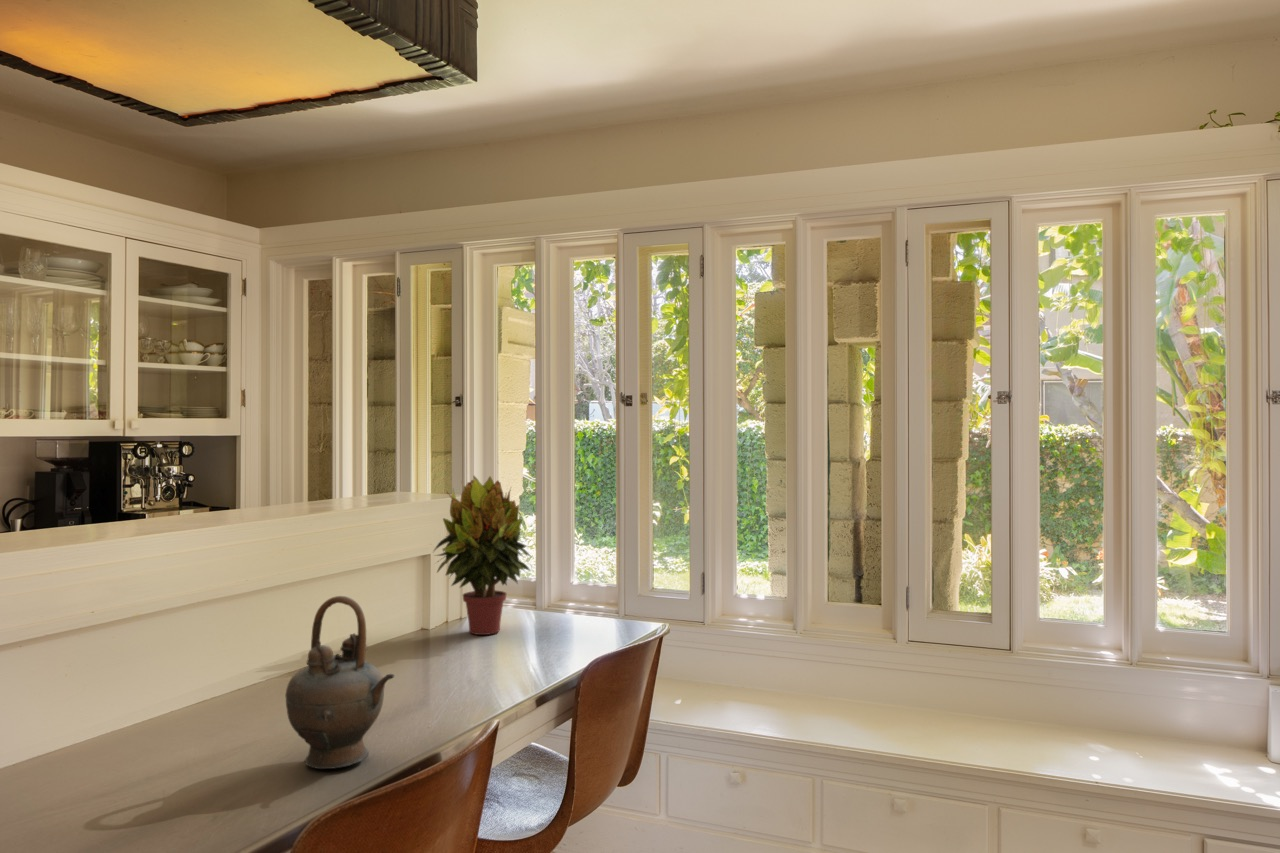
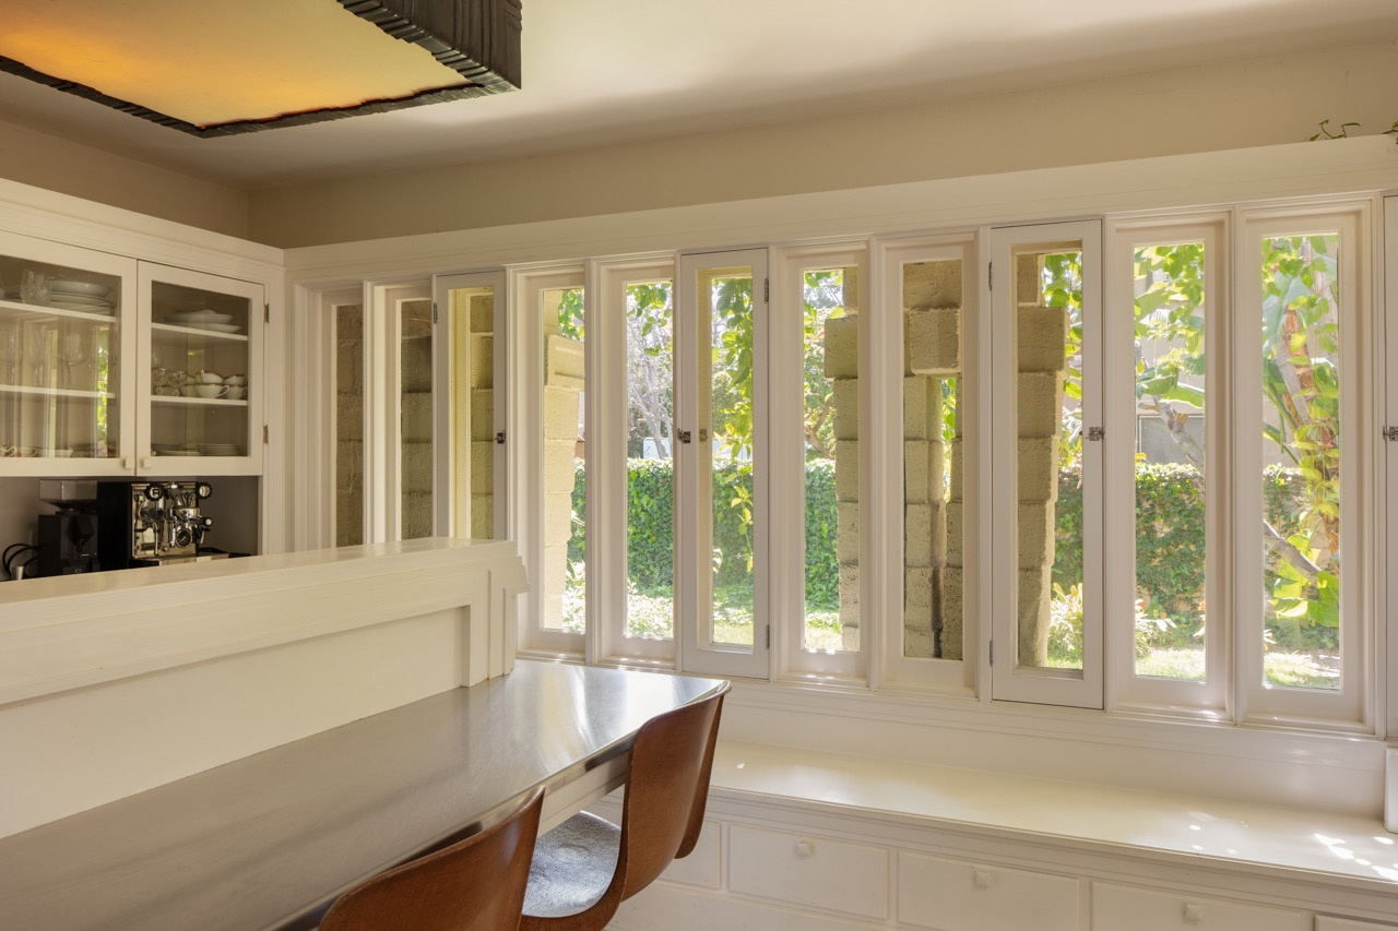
- potted plant [432,474,532,636]
- teapot [285,595,396,770]
